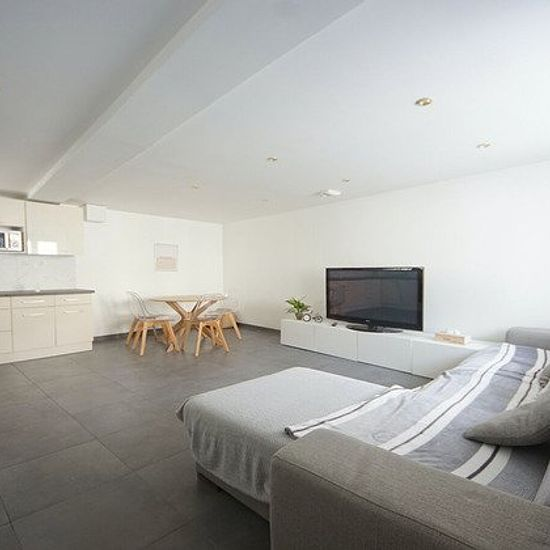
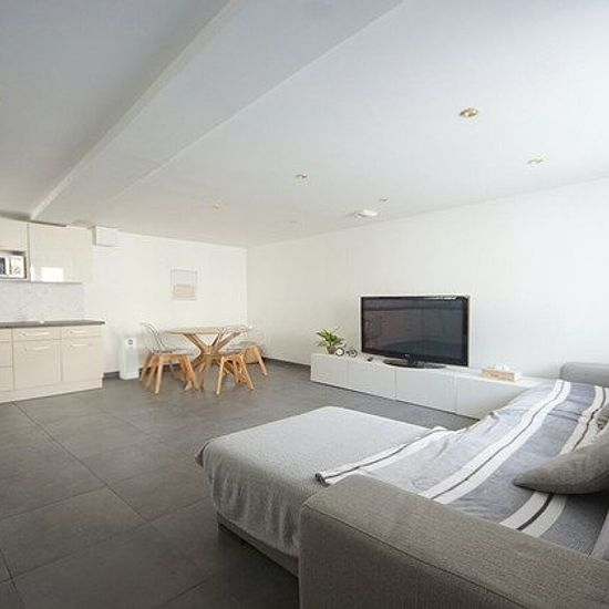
+ air purifier [117,337,141,381]
